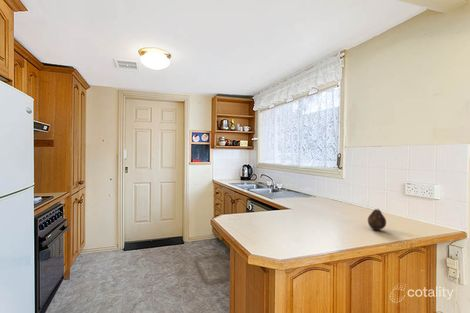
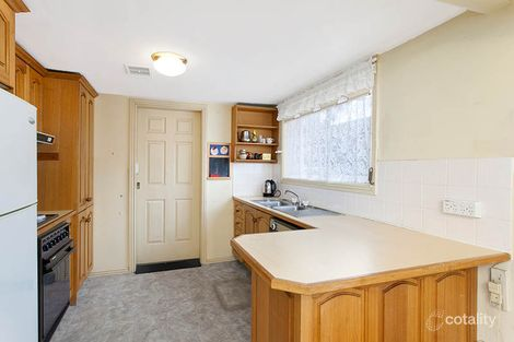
- fruit [367,207,387,231]
